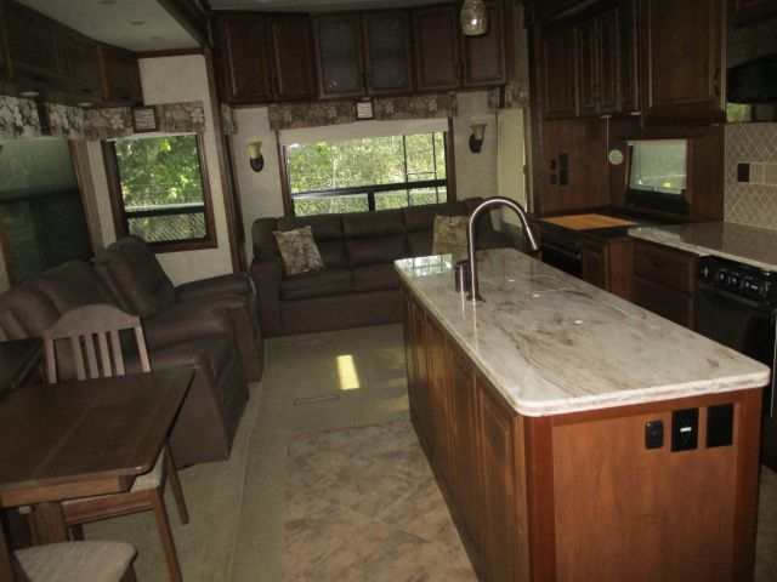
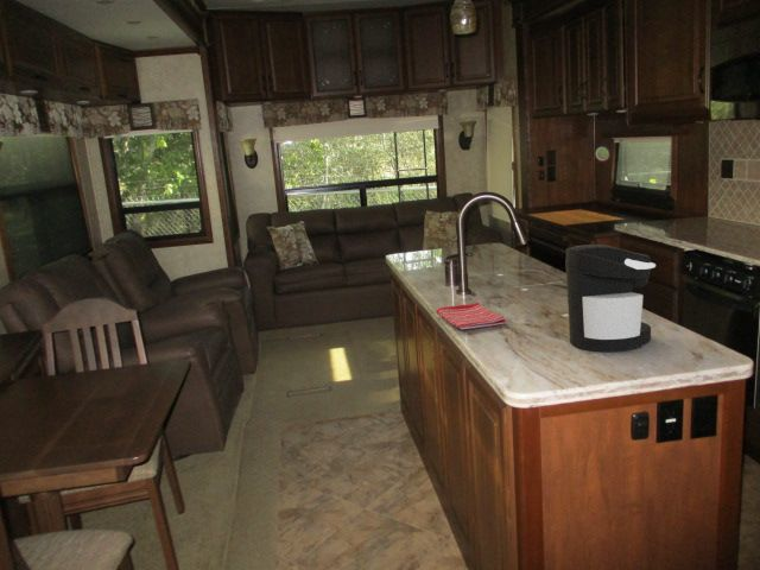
+ coffee maker [564,243,657,353]
+ dish towel [435,302,507,331]
